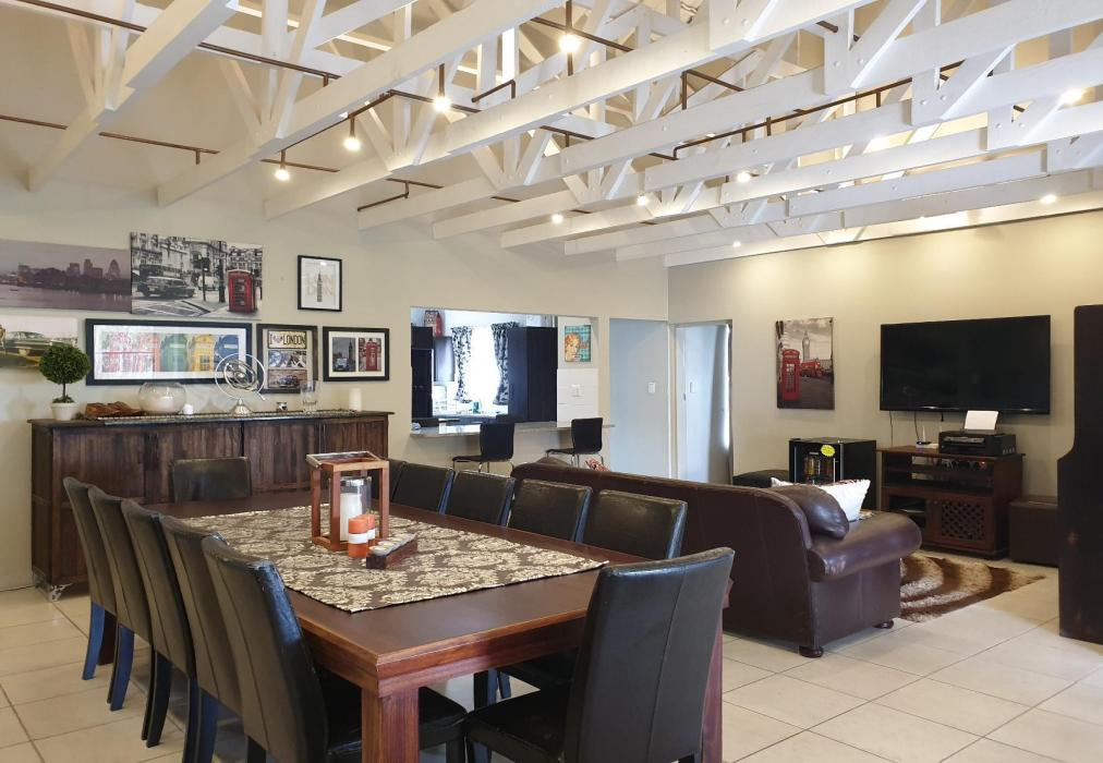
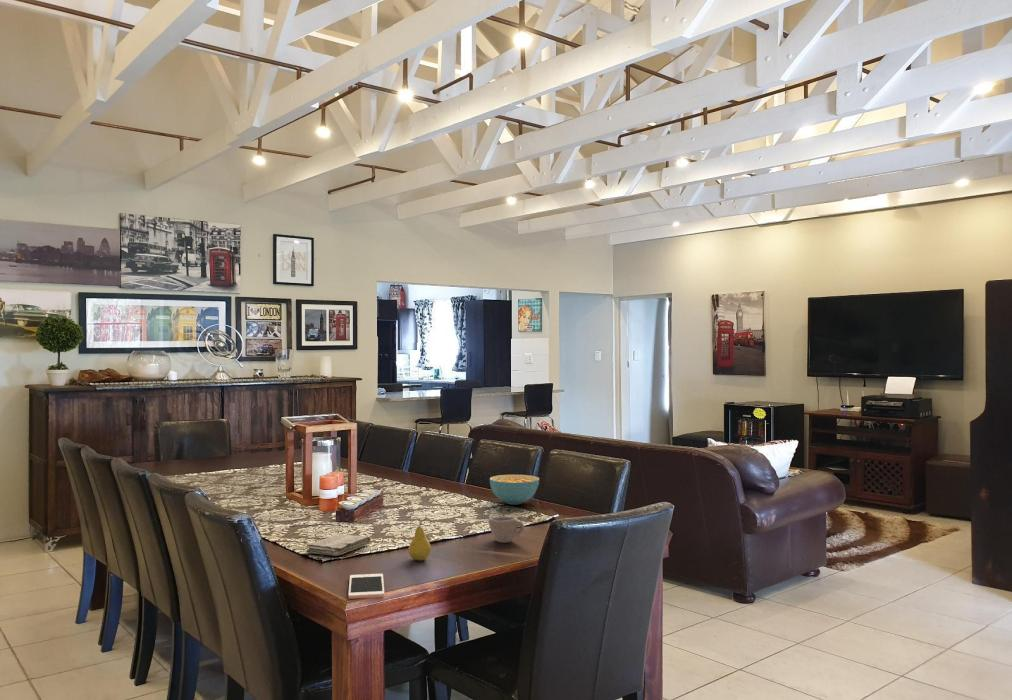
+ washcloth [306,533,372,557]
+ cup [487,516,526,544]
+ cell phone [347,573,385,600]
+ fruit [407,517,432,561]
+ cereal bowl [489,474,540,506]
